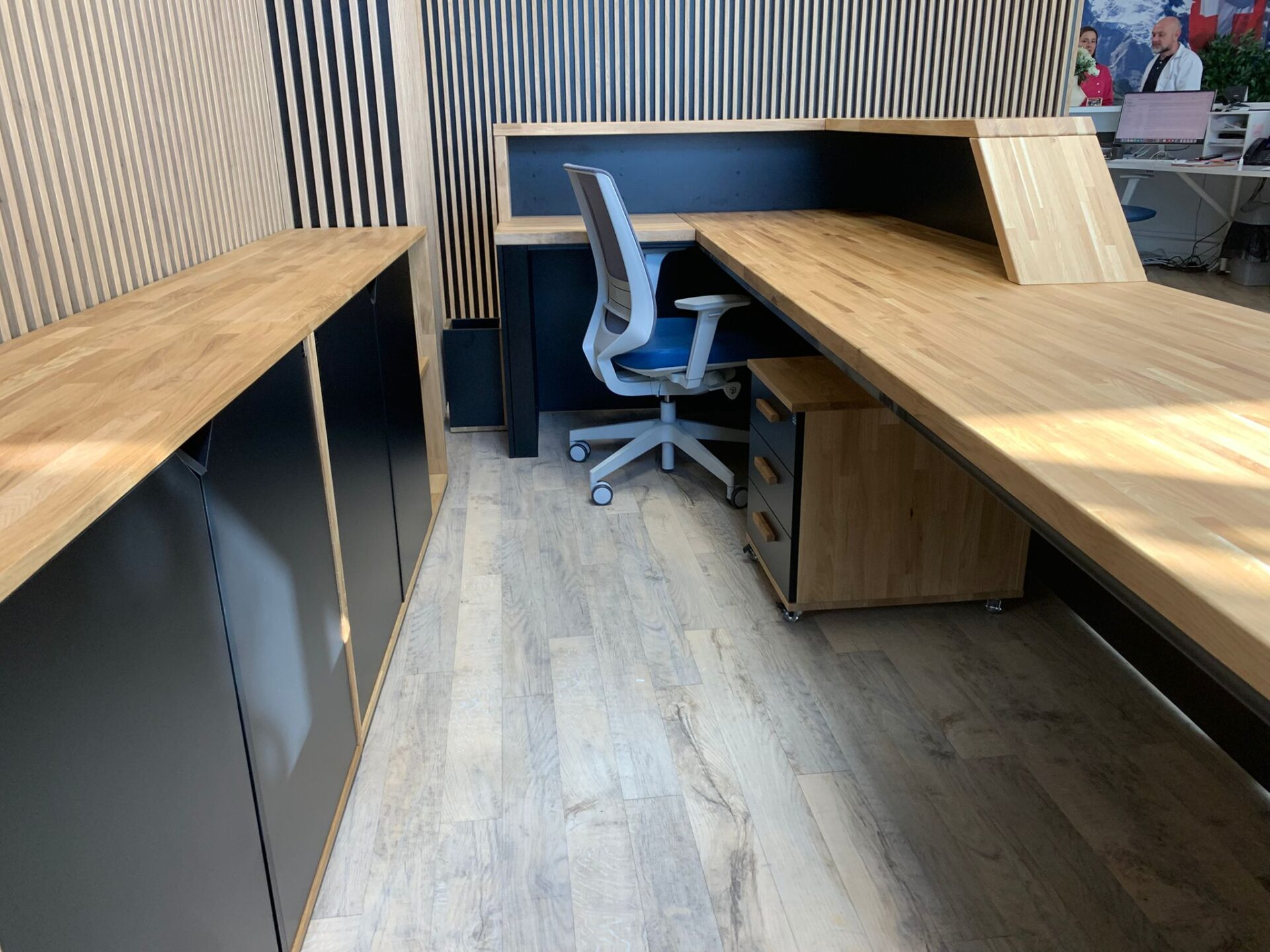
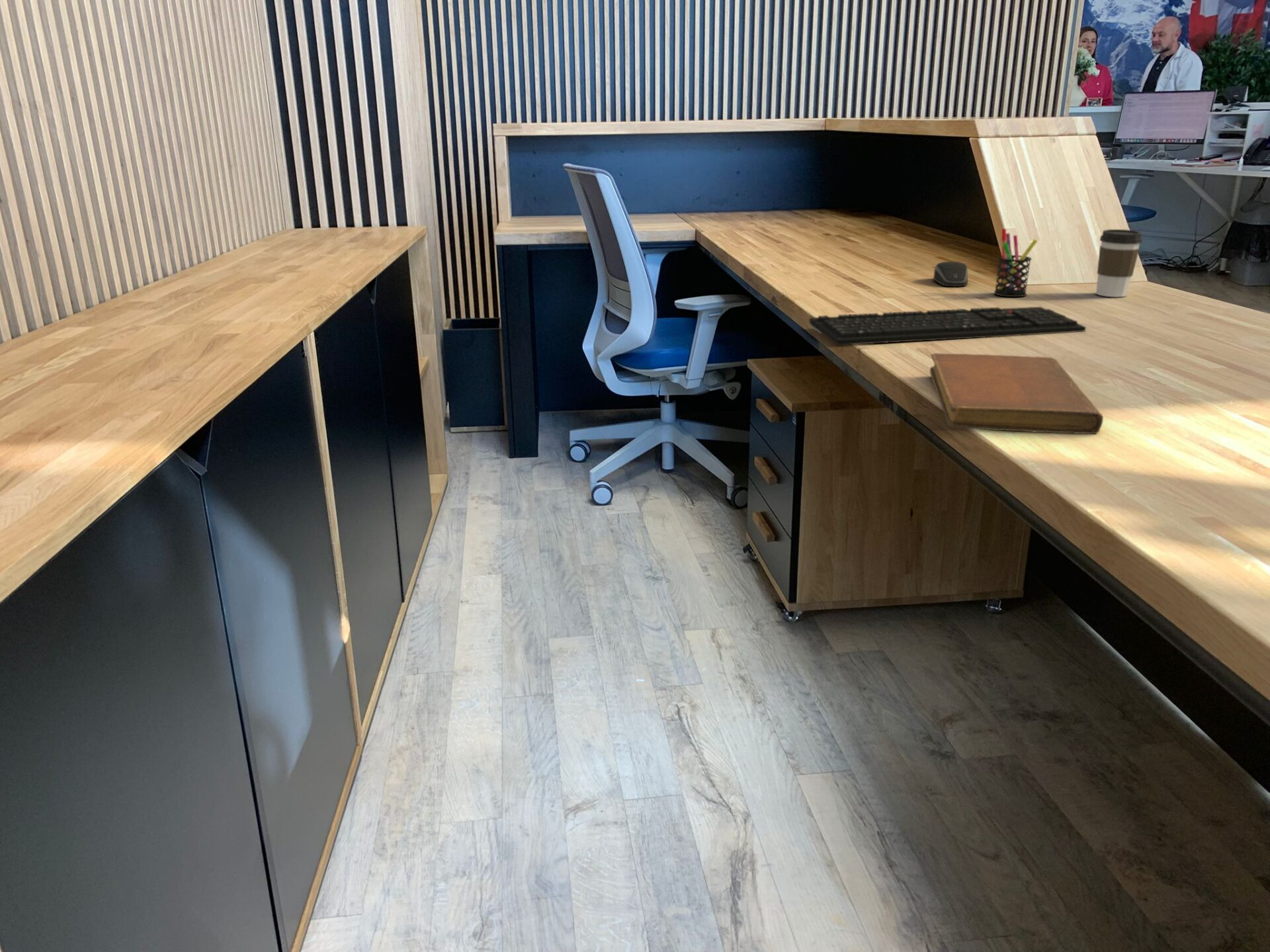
+ notebook [929,352,1104,434]
+ pen holder [994,228,1038,298]
+ keyboard [808,306,1087,346]
+ computer mouse [933,260,968,288]
+ coffee cup [1095,229,1143,298]
